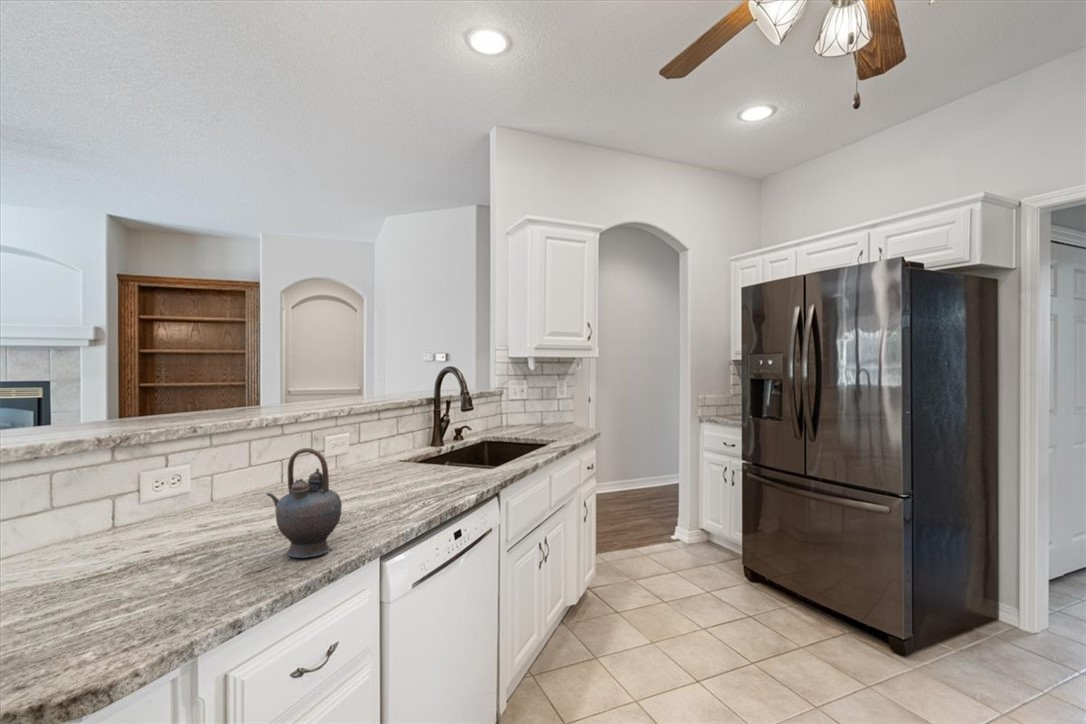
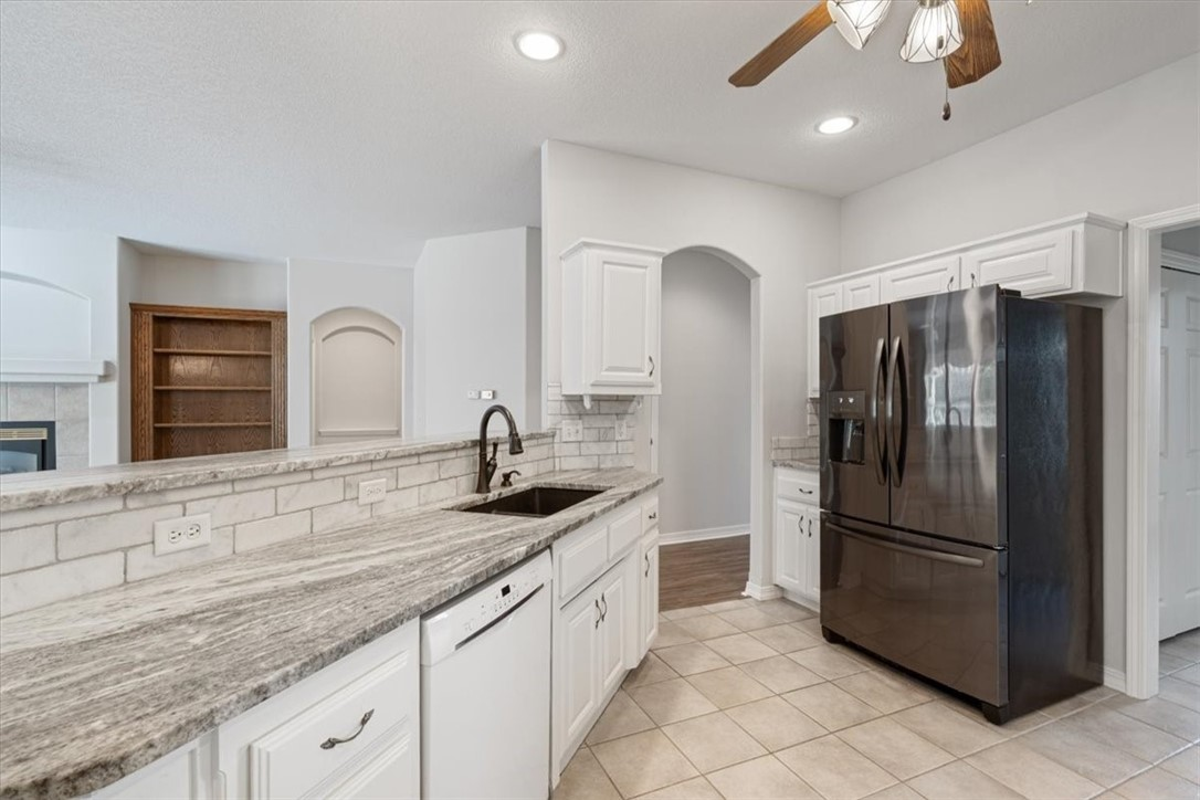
- teapot [265,447,343,559]
